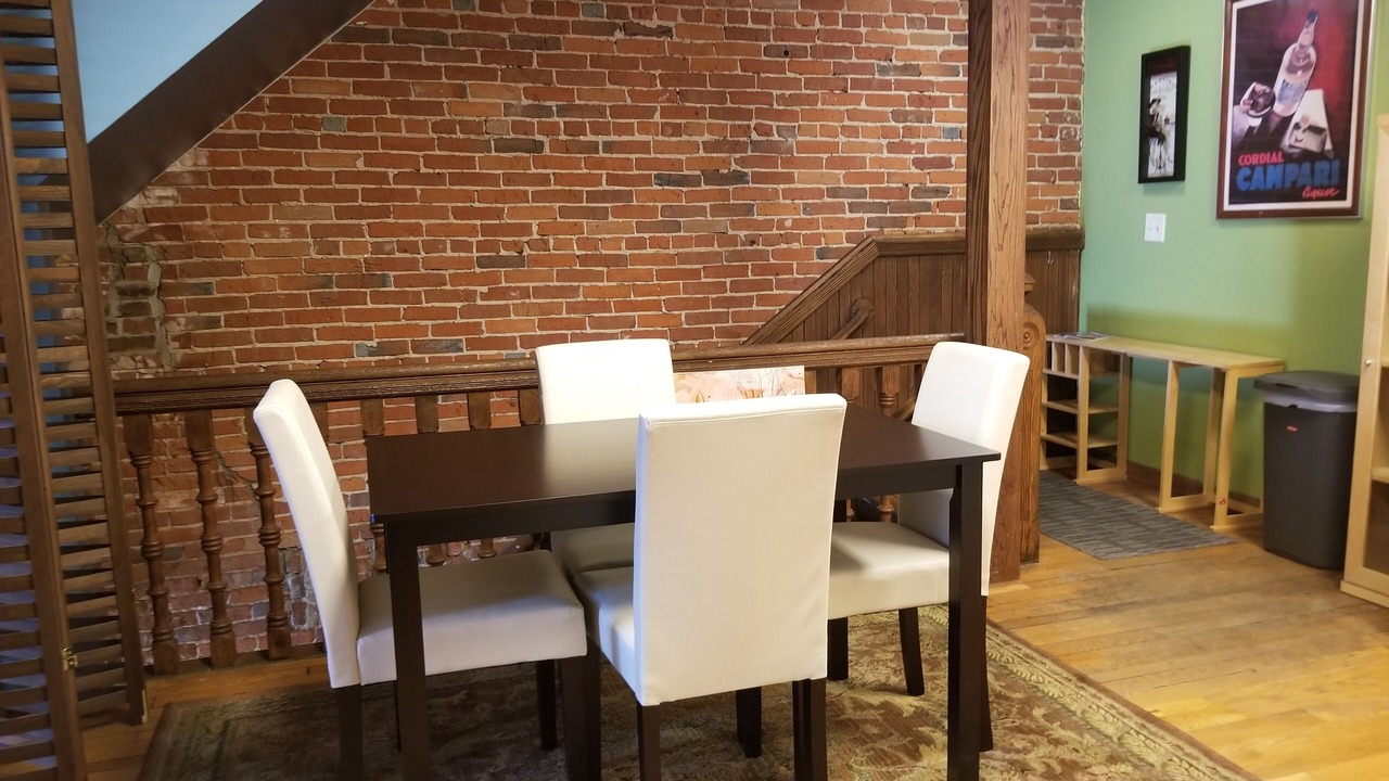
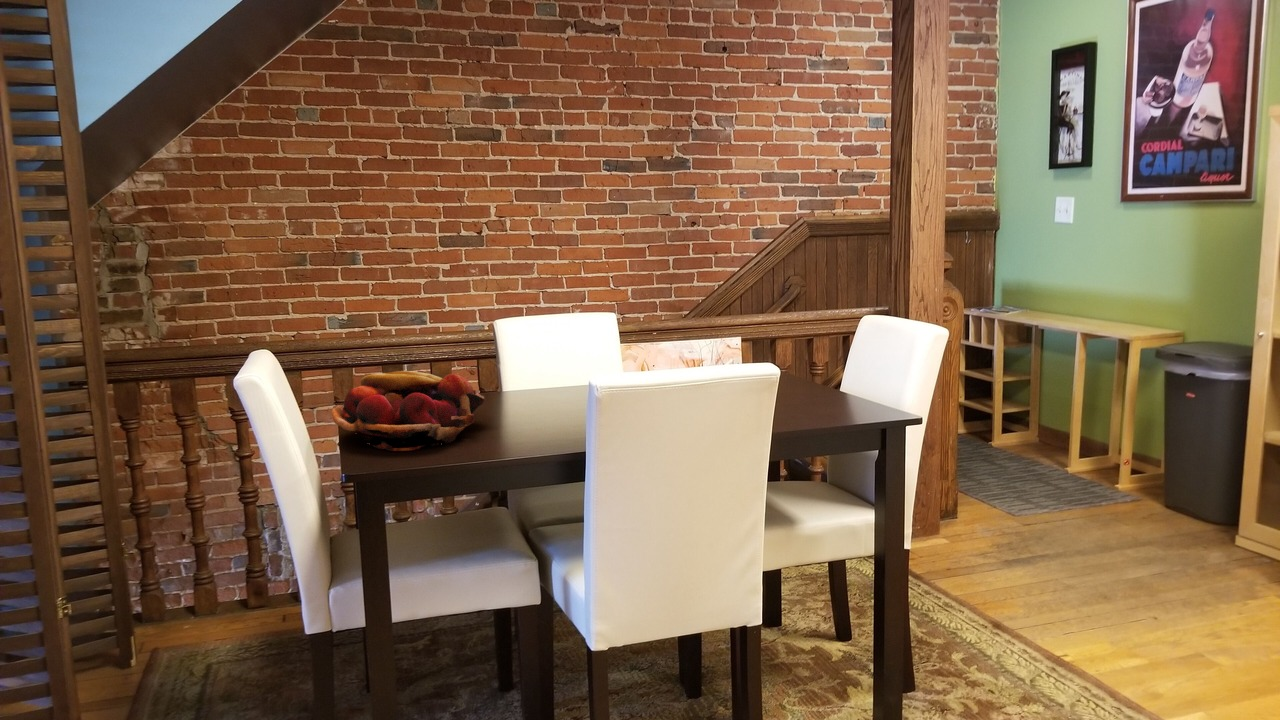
+ fruit basket [331,370,486,452]
